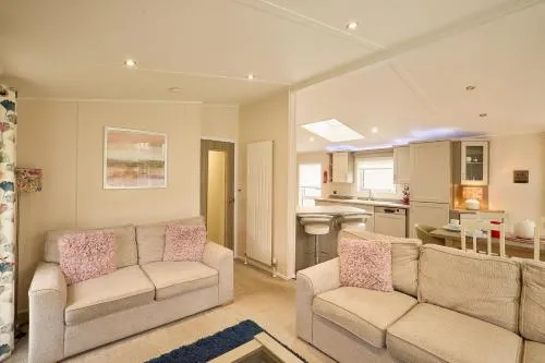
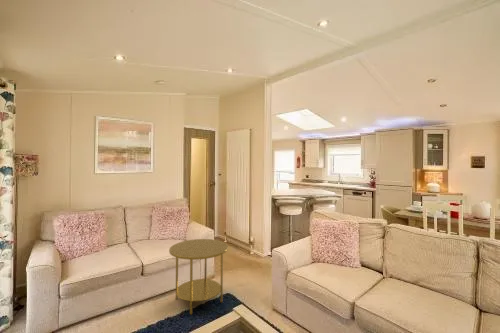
+ side table [168,238,229,315]
